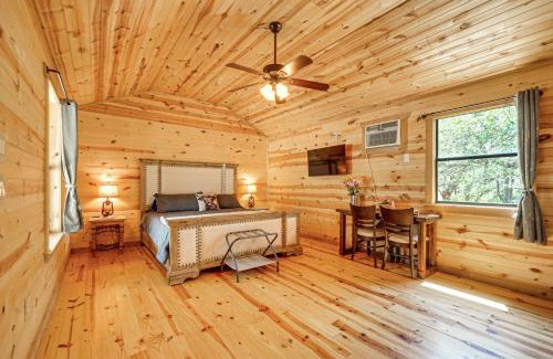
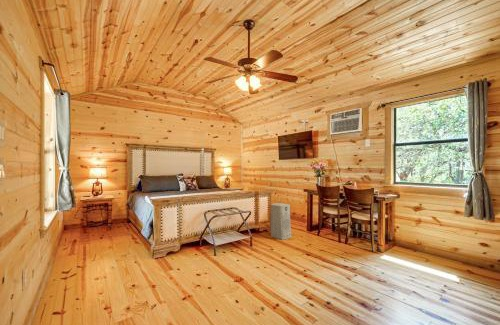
+ air purifier [269,202,292,241]
